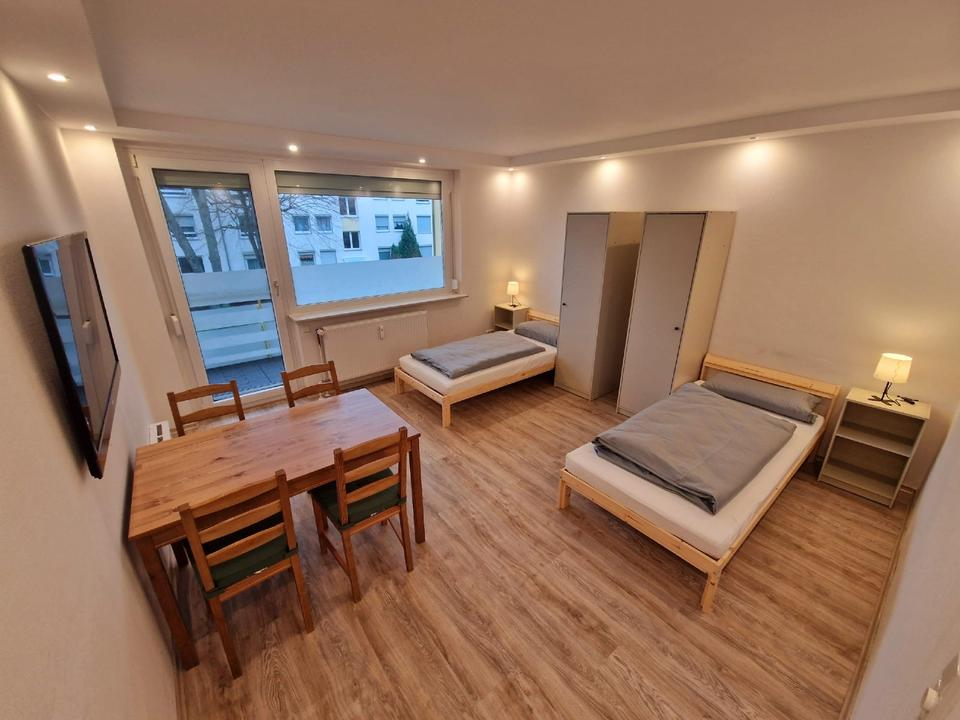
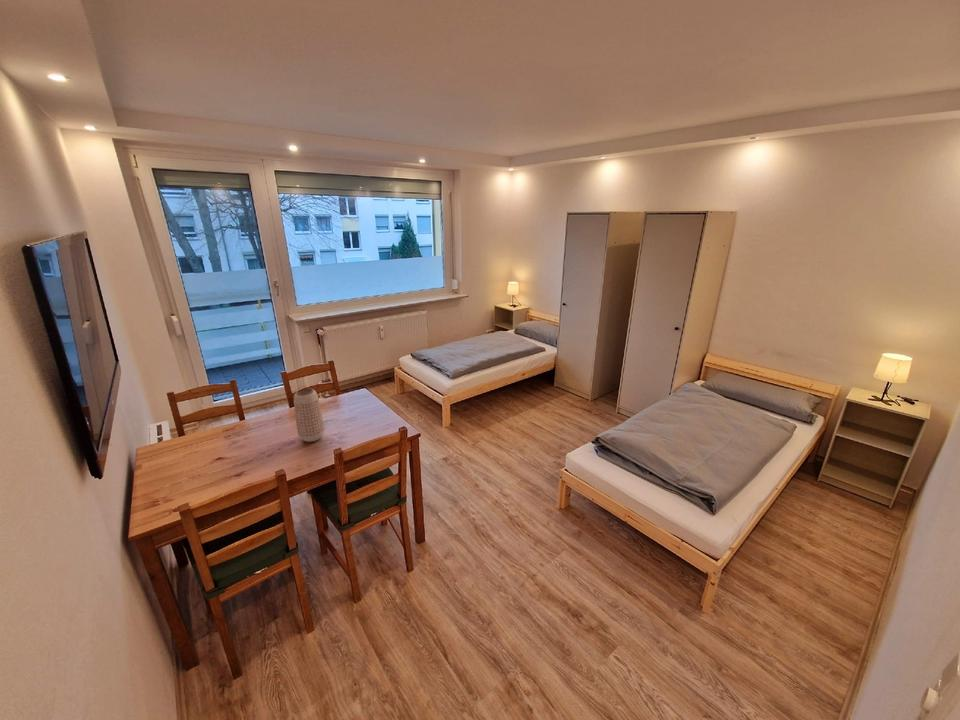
+ planter [293,387,325,443]
